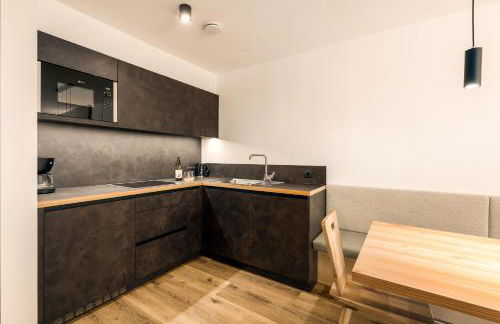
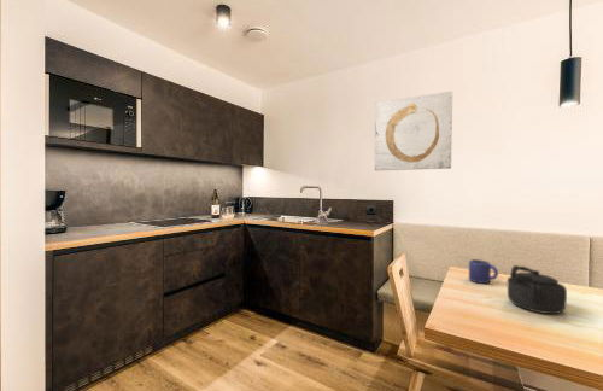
+ mug [468,258,499,285]
+ wall art [374,89,453,171]
+ kettle [507,264,568,315]
